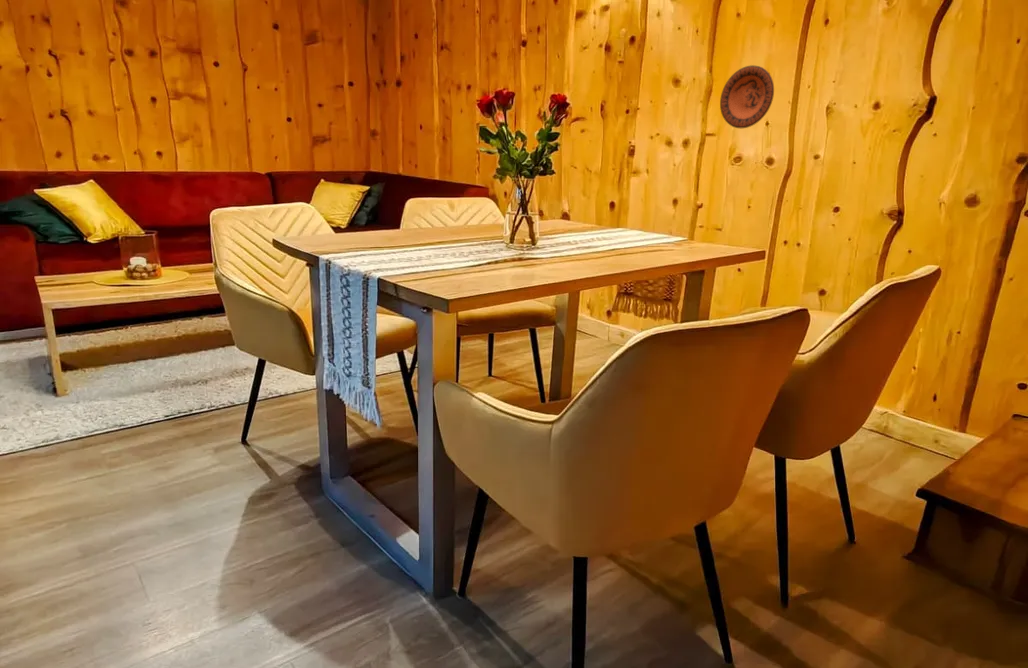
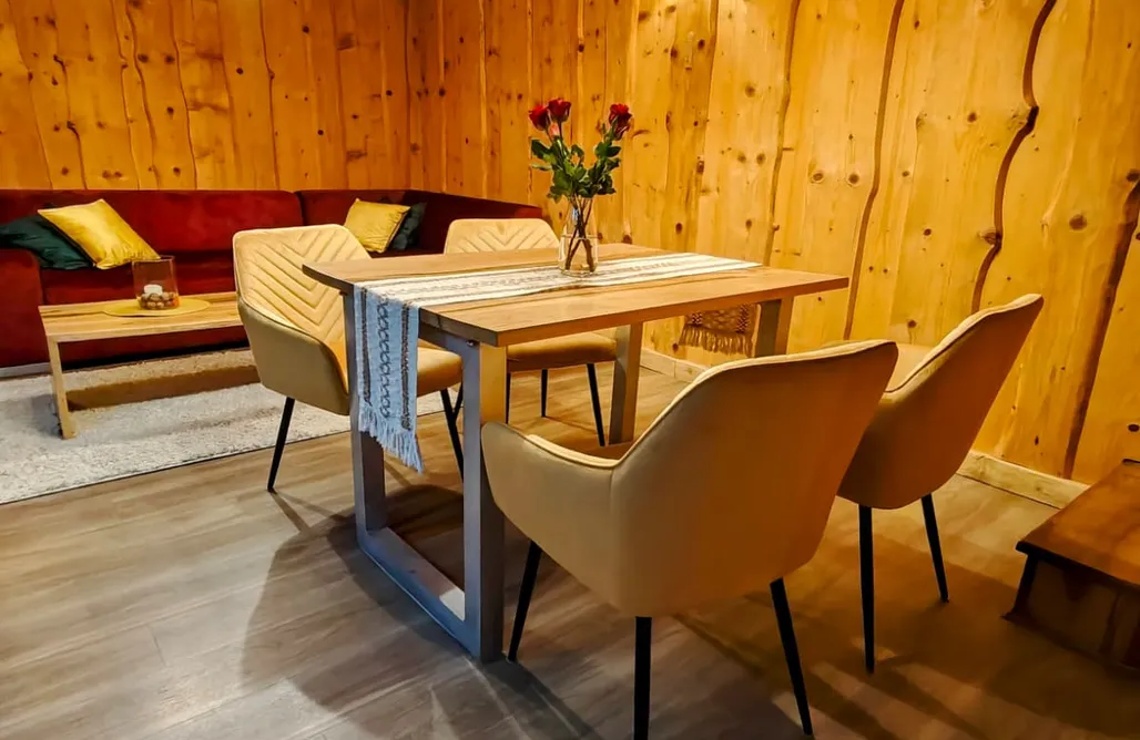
- decorative plate [719,64,775,129]
